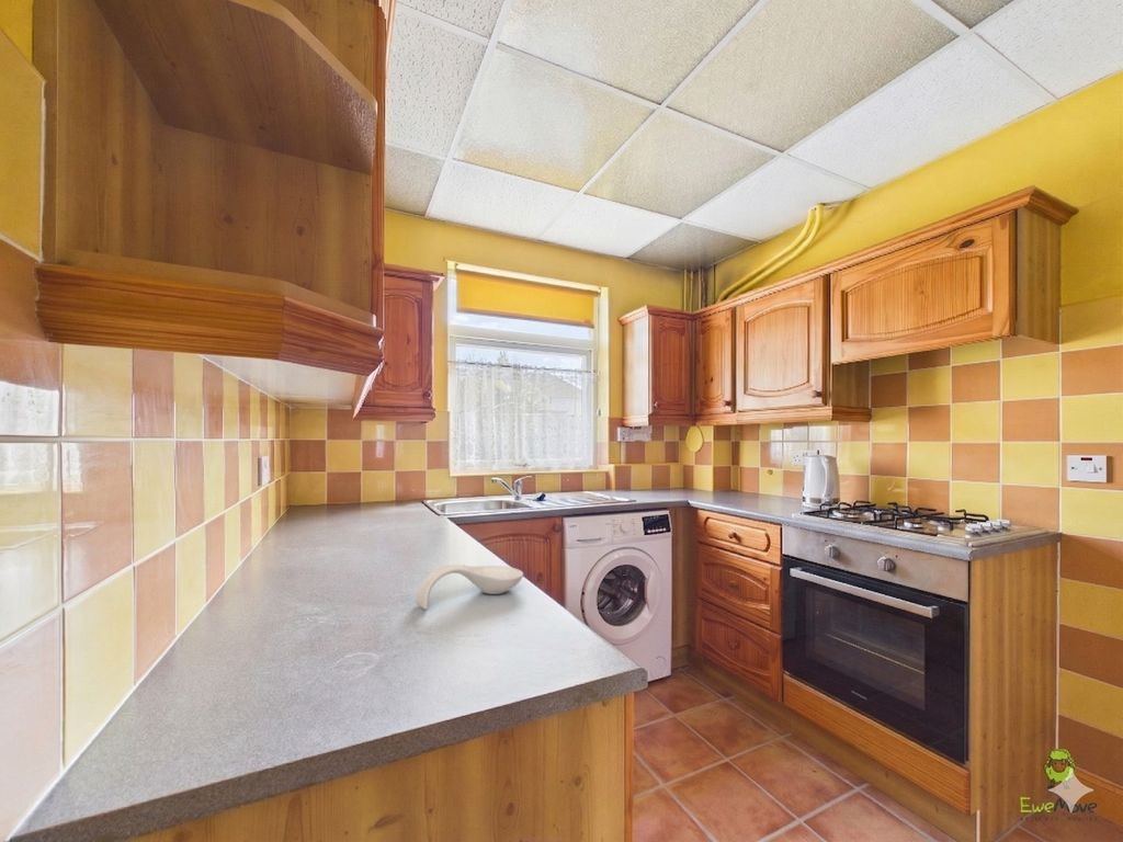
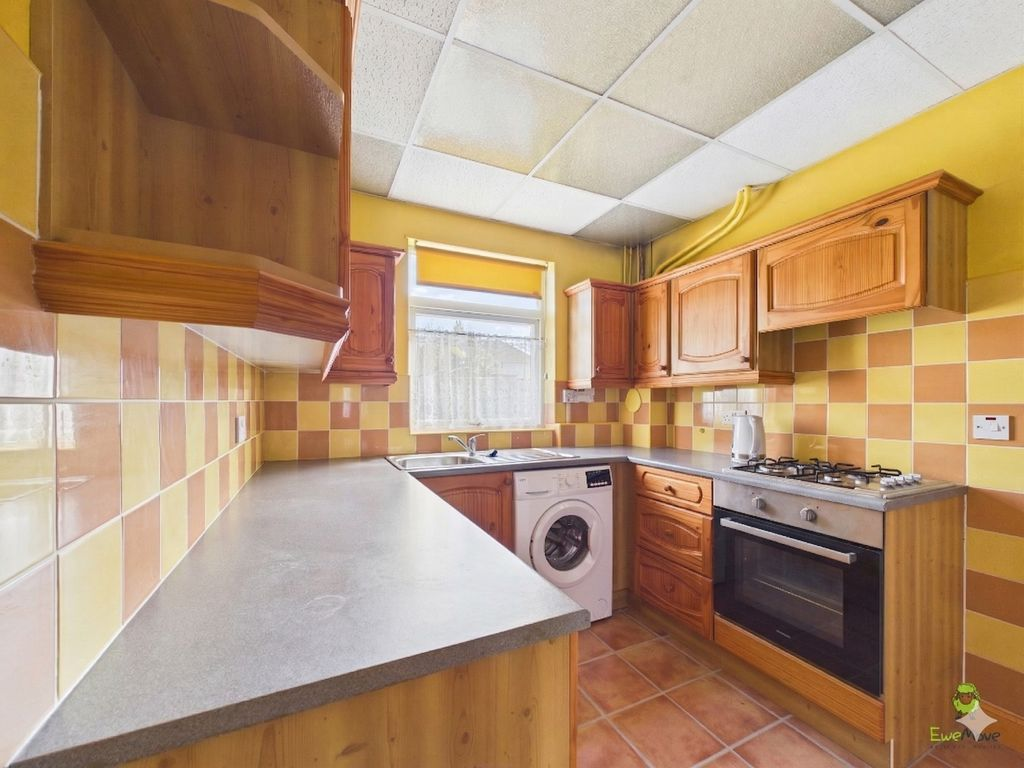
- spoon rest [416,564,524,611]
